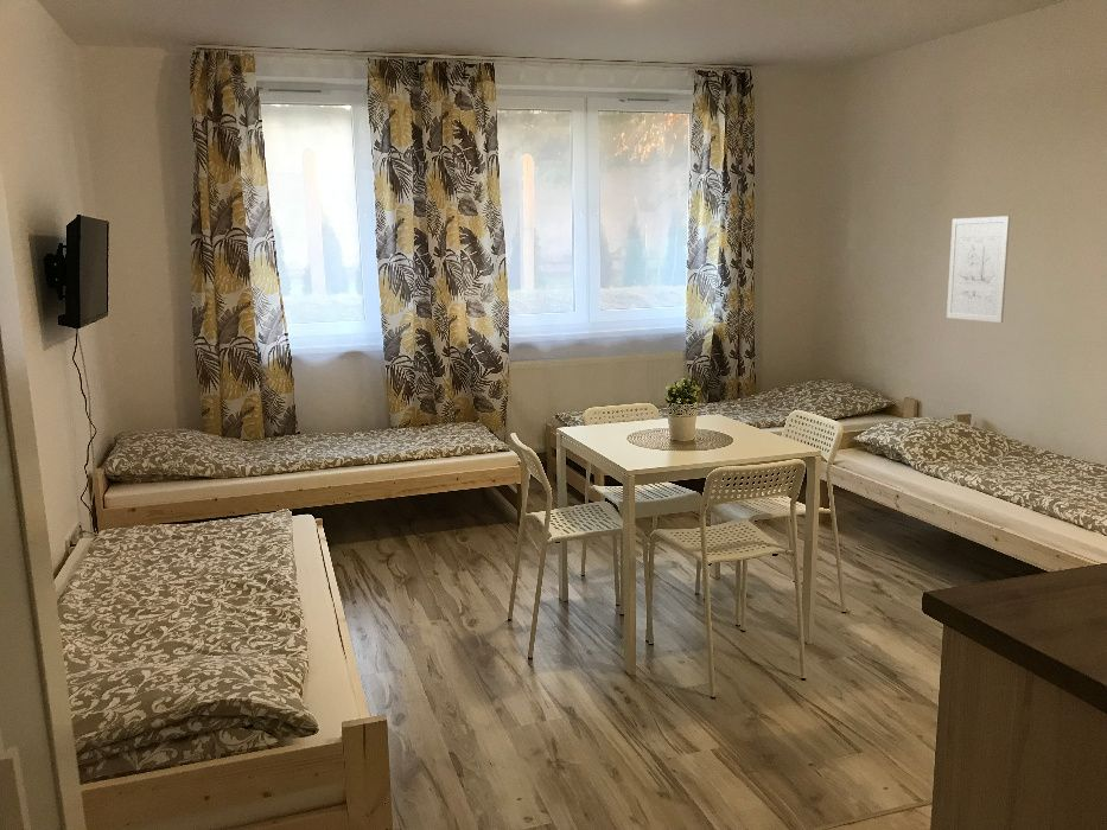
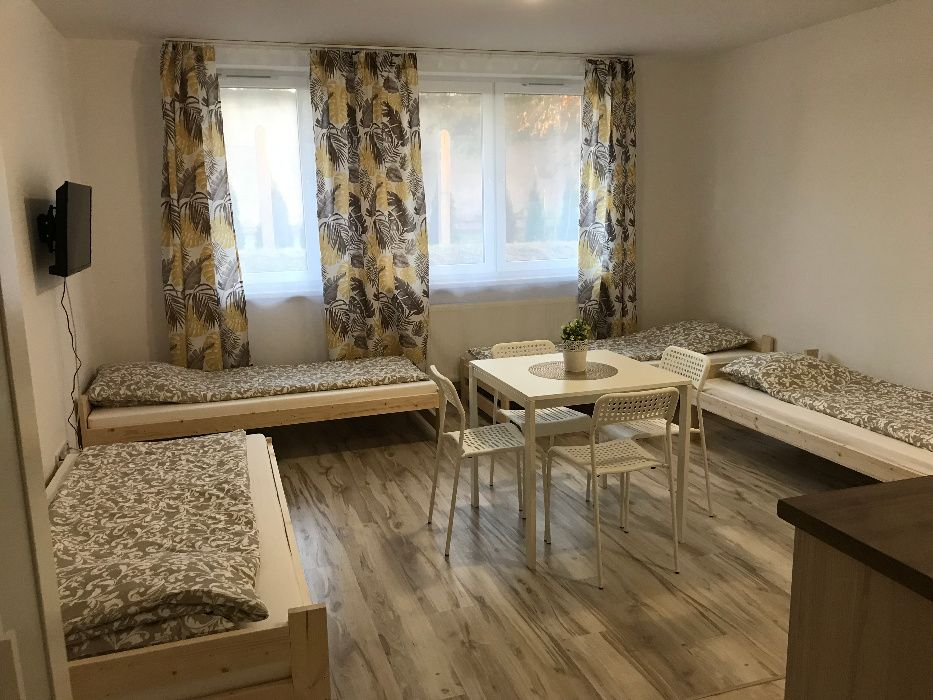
- wall art [946,215,1011,324]
